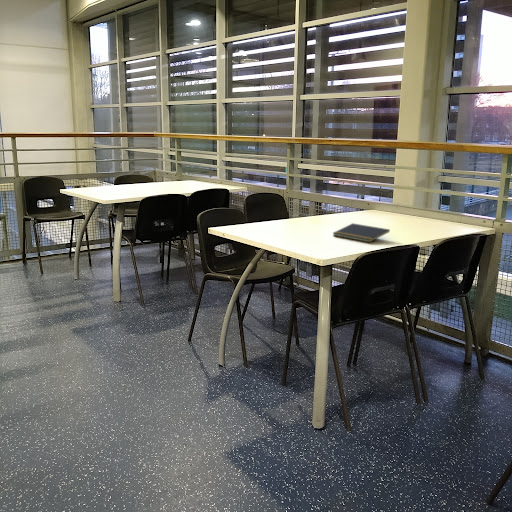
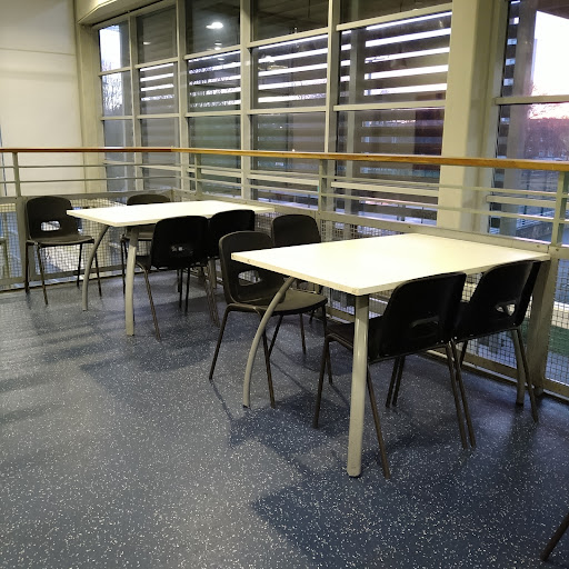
- notepad [332,222,391,243]
